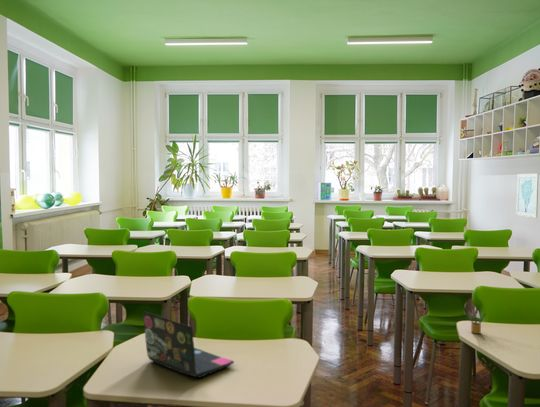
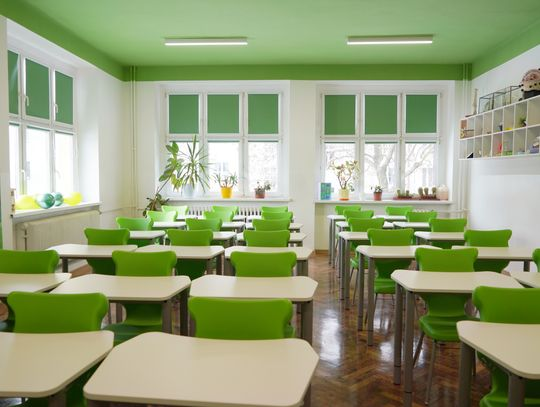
- wall art [515,173,540,219]
- laptop [142,311,235,379]
- pencil box [467,308,487,335]
